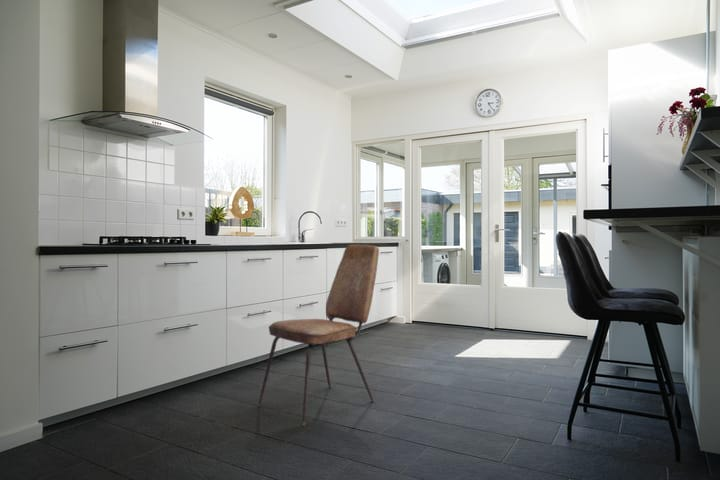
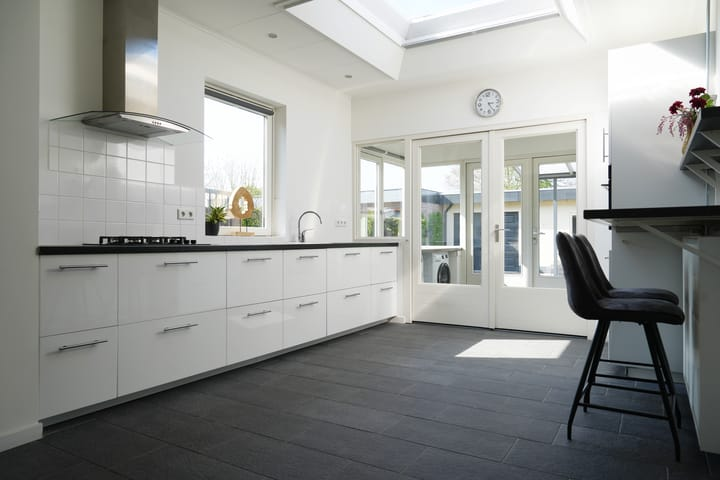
- dining chair [257,243,380,427]
